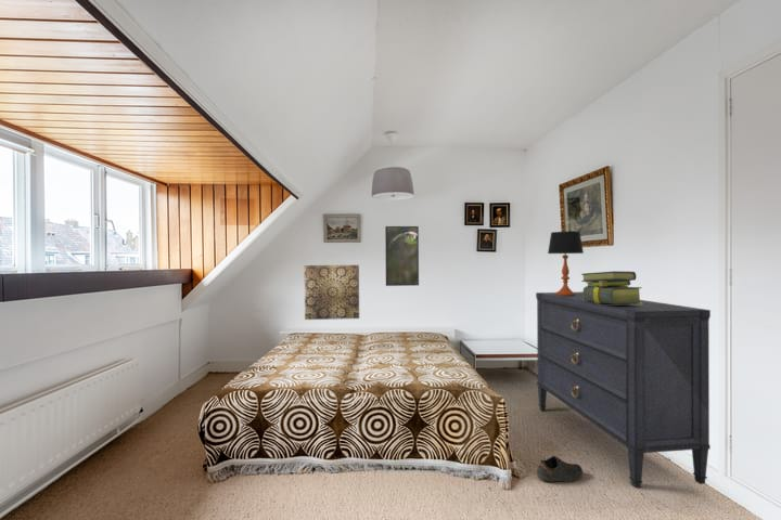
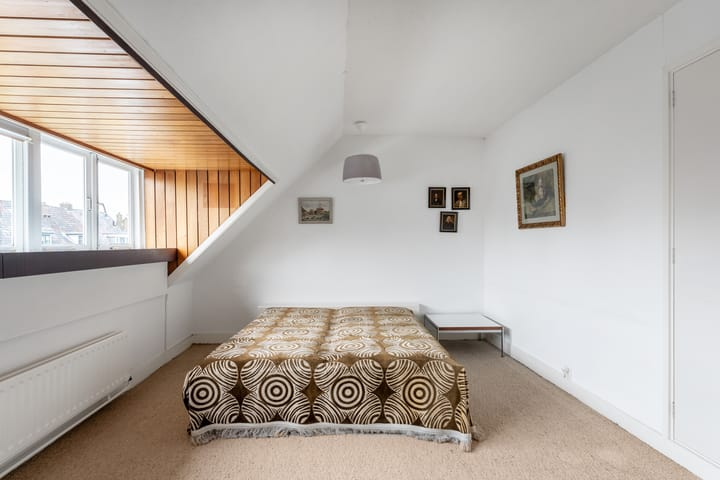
- stack of books [580,270,643,304]
- table lamp [547,230,585,296]
- wall art [304,264,360,321]
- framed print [384,225,420,287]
- shoe [536,455,584,483]
- dresser [535,291,712,489]
